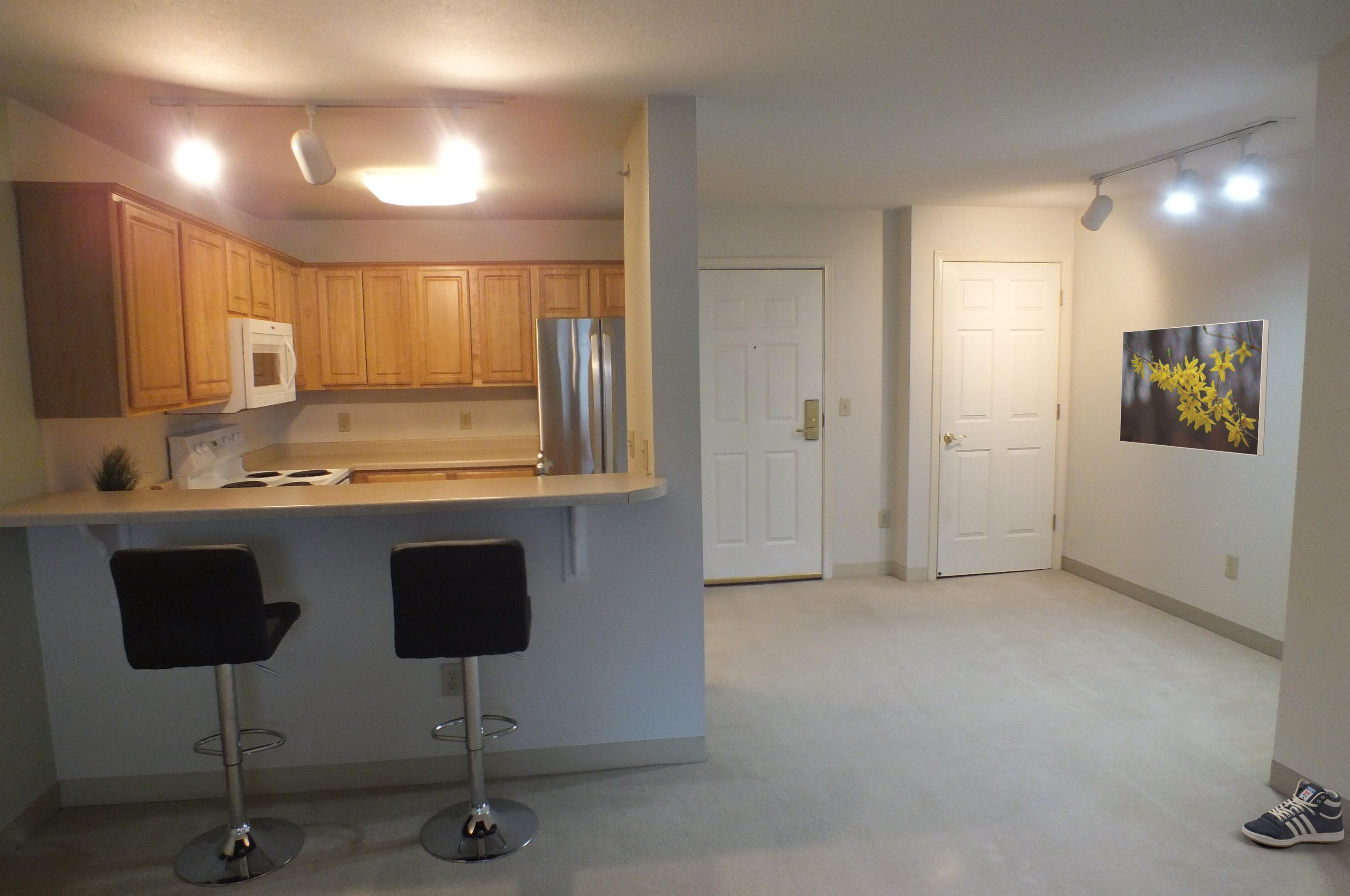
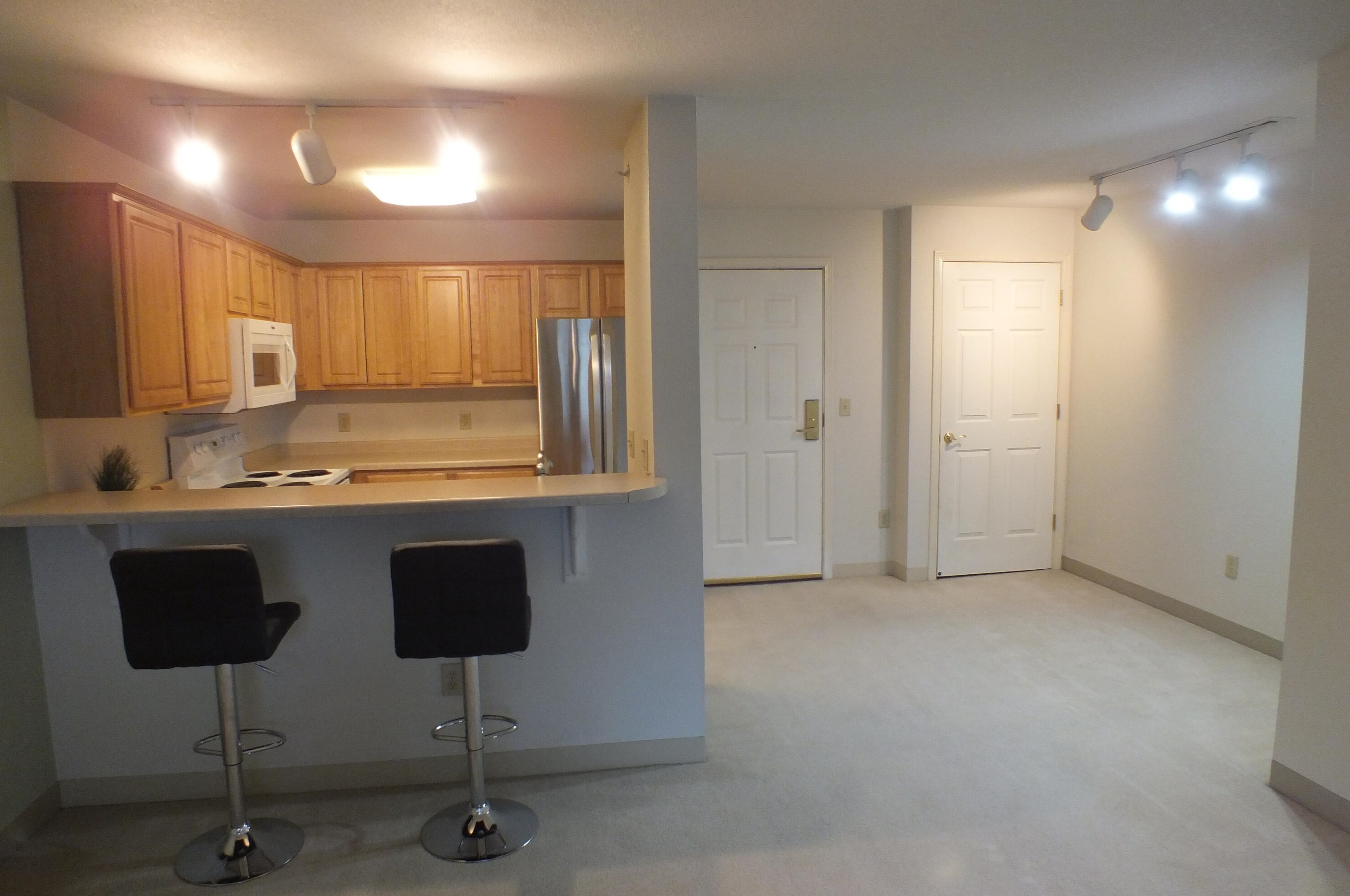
- sneaker [1242,778,1345,847]
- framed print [1119,319,1270,456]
